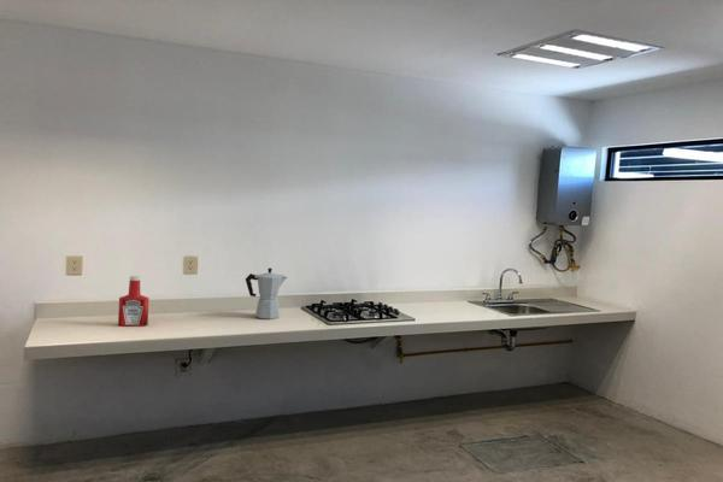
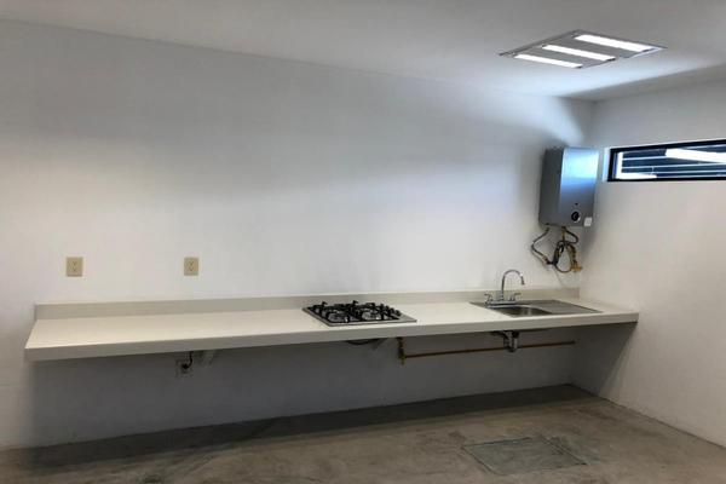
- soap bottle [117,275,149,328]
- moka pot [245,268,288,321]
